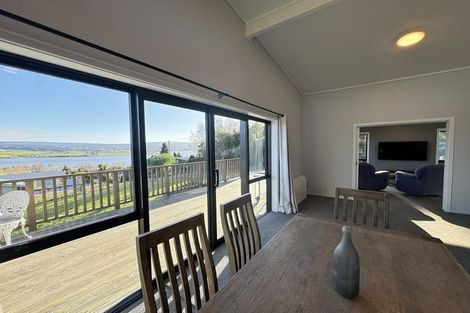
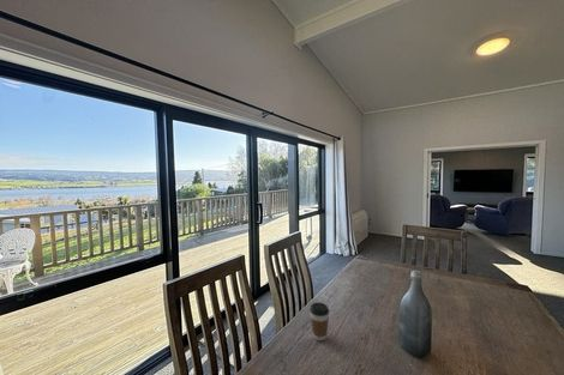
+ coffee cup [308,302,330,341]
